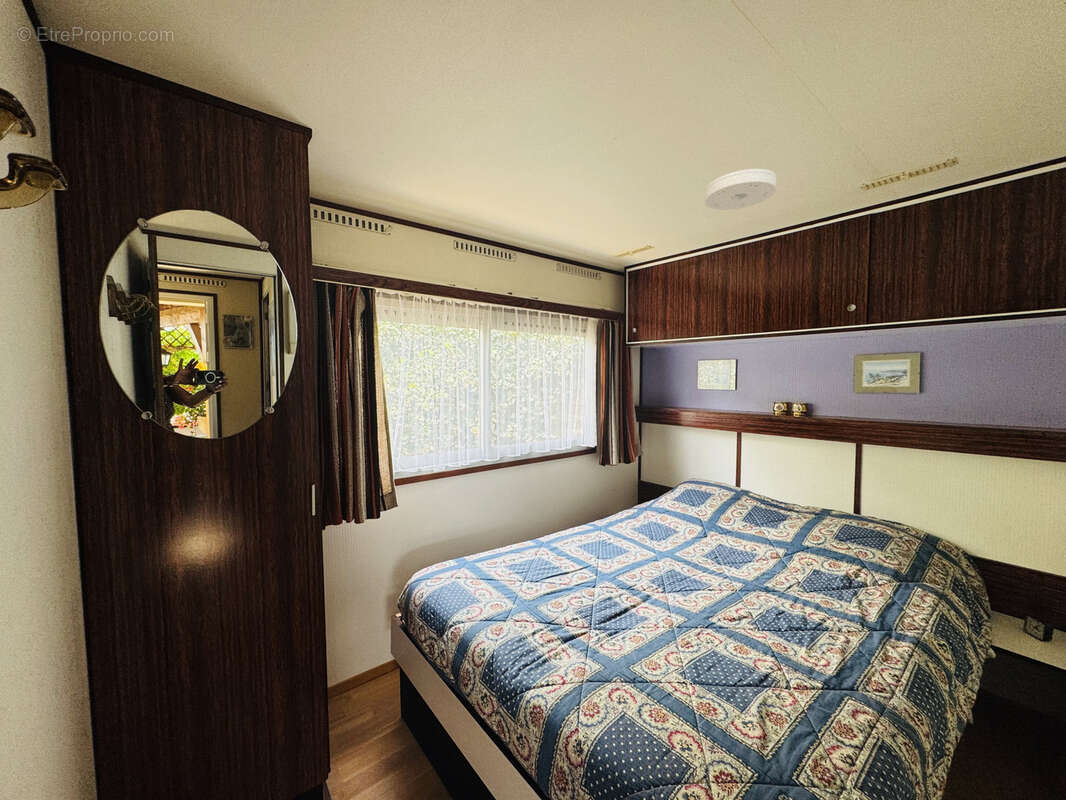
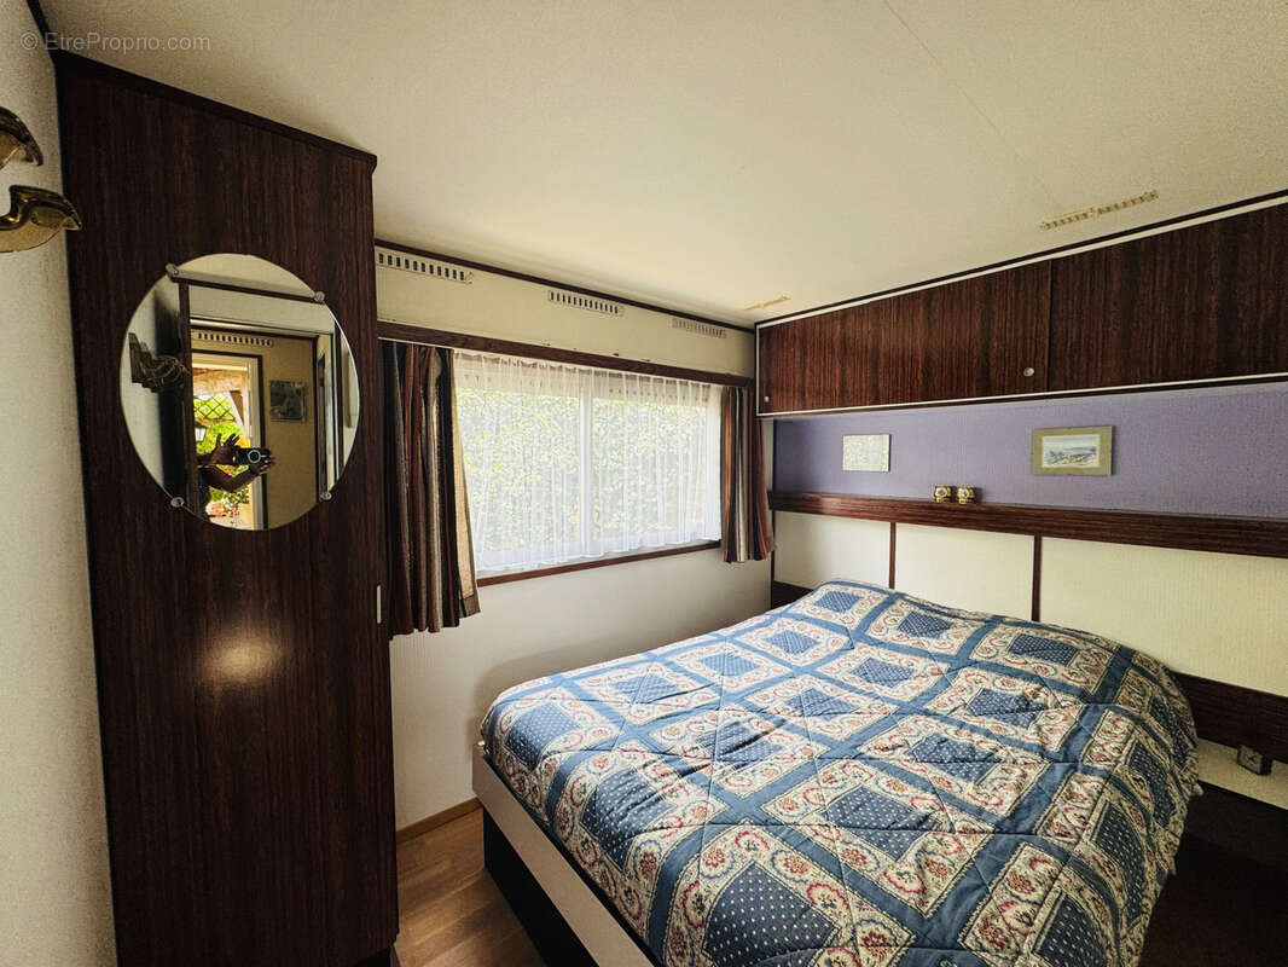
- smoke detector [704,168,777,211]
